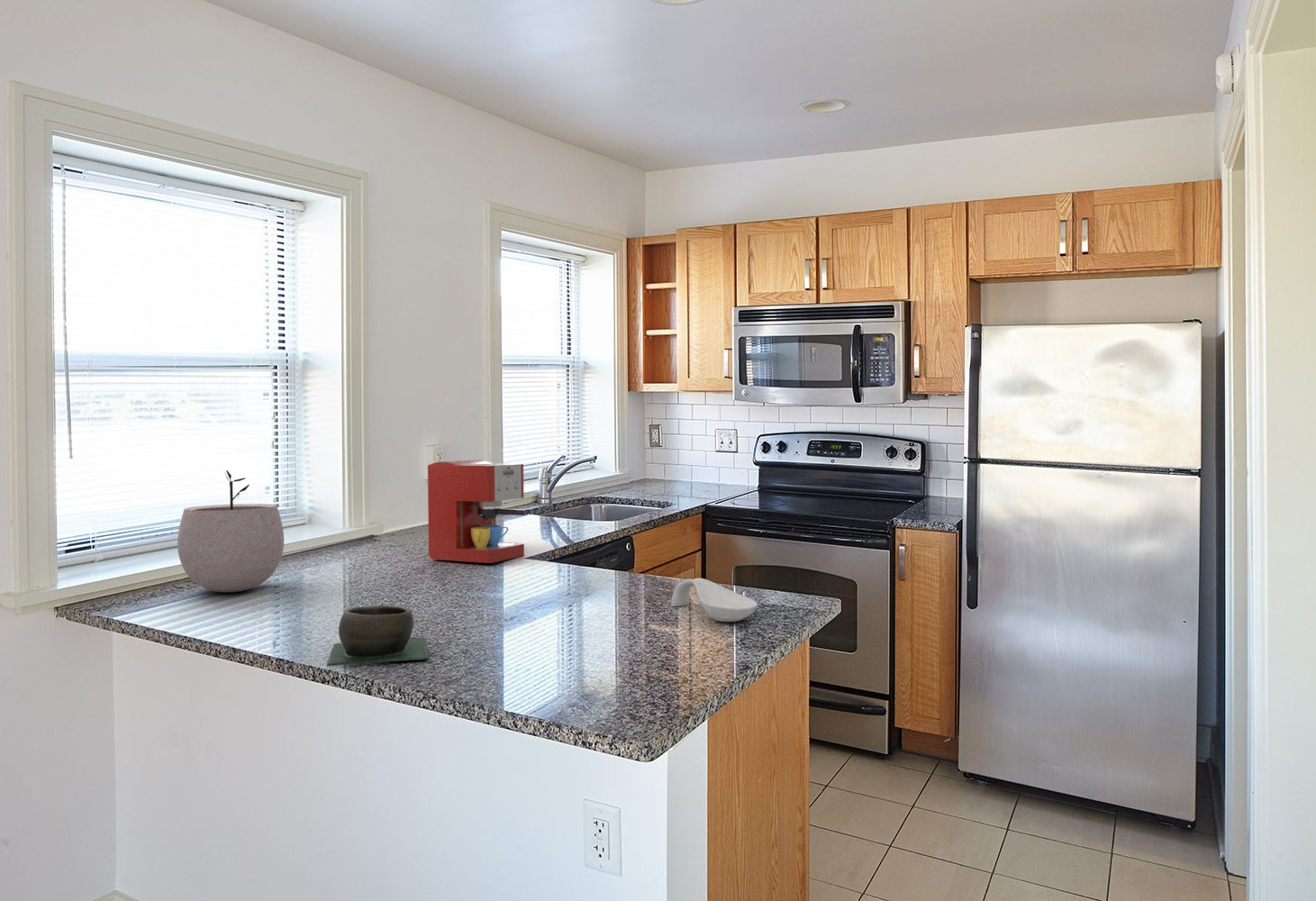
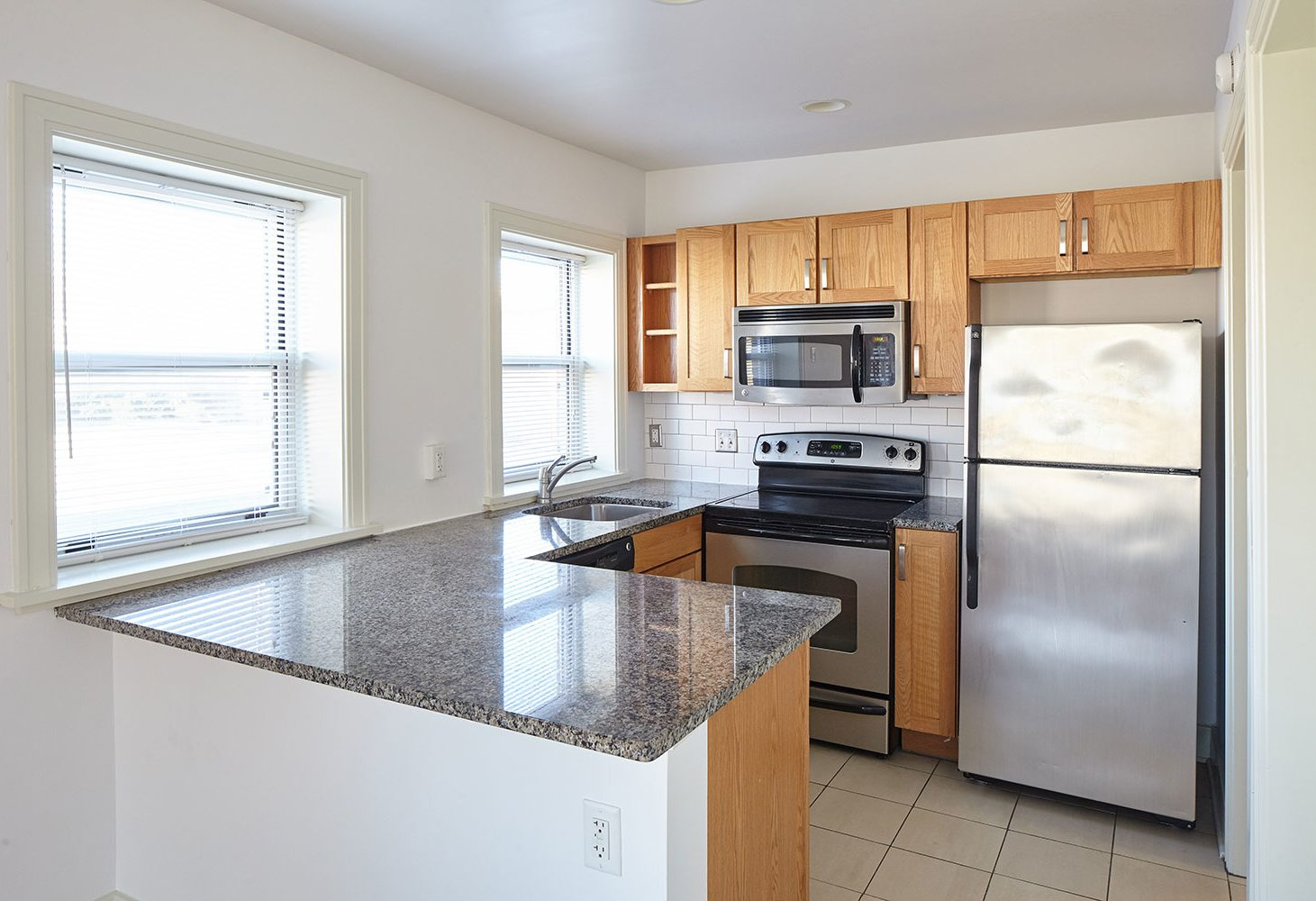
- bowl [326,605,430,667]
- coffee maker [427,460,529,564]
- plant pot [177,469,285,593]
- spoon rest [670,578,758,623]
